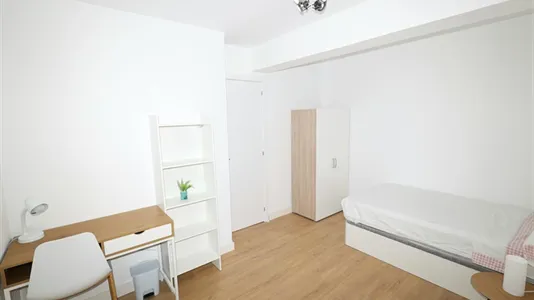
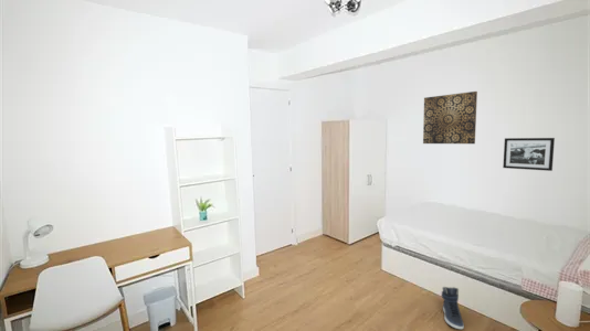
+ wall art [422,90,478,145]
+ picture frame [502,137,556,172]
+ sneaker [440,286,465,330]
